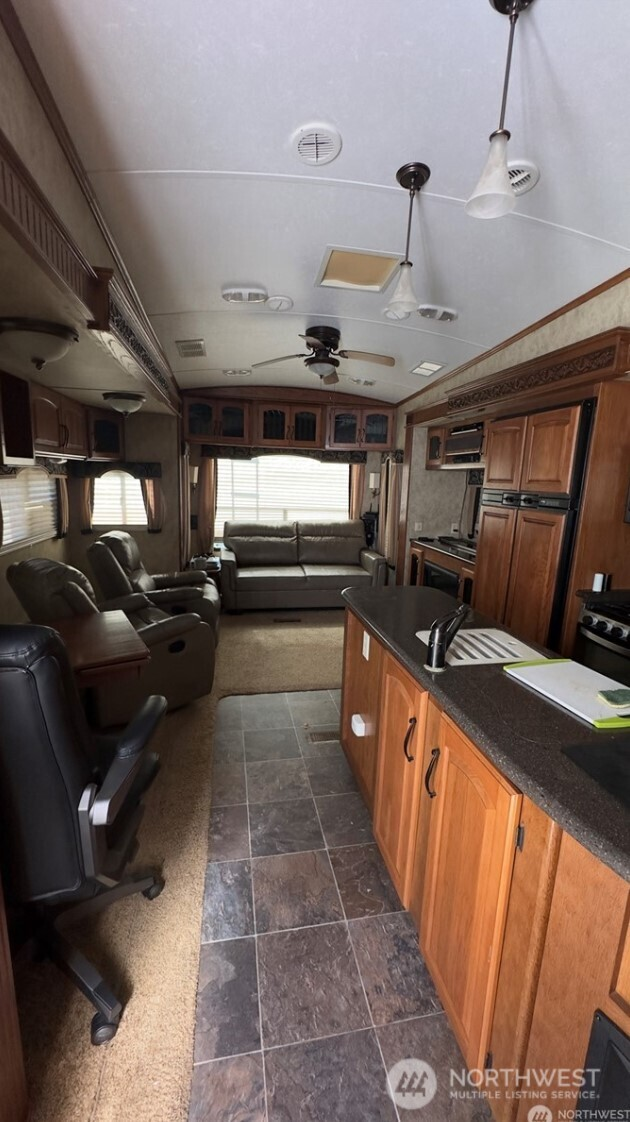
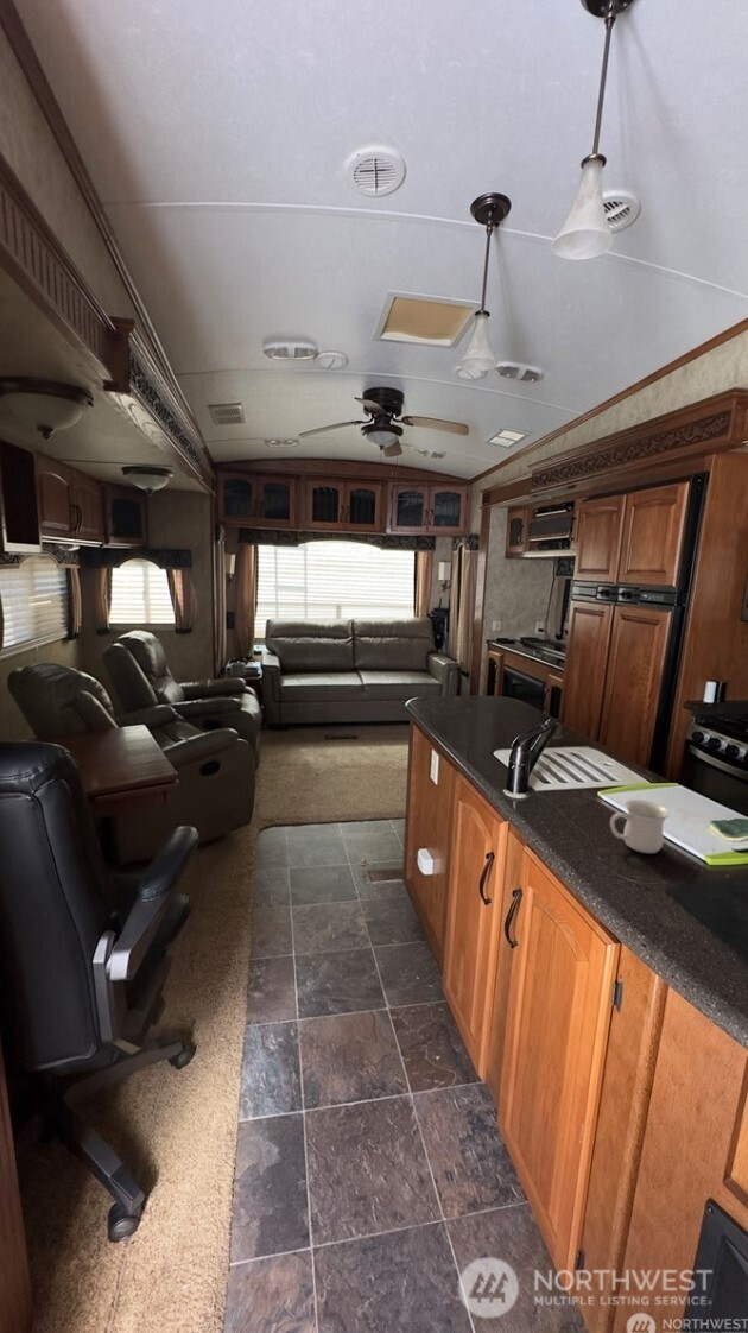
+ mug [609,798,671,854]
